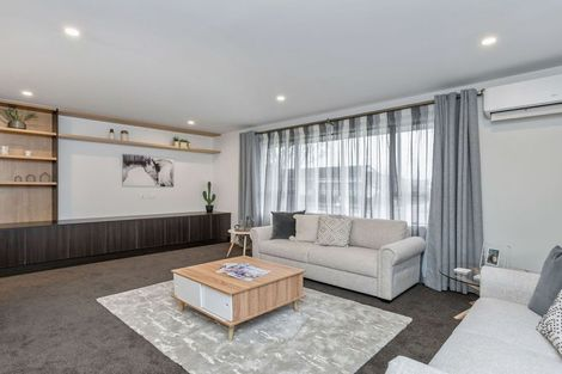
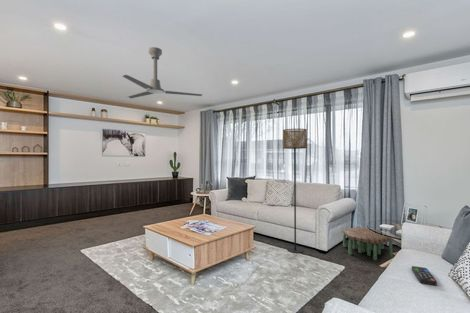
+ ceiling fan [122,46,204,99]
+ side table [342,226,394,261]
+ remote control [411,265,438,286]
+ floor lamp [282,128,308,254]
